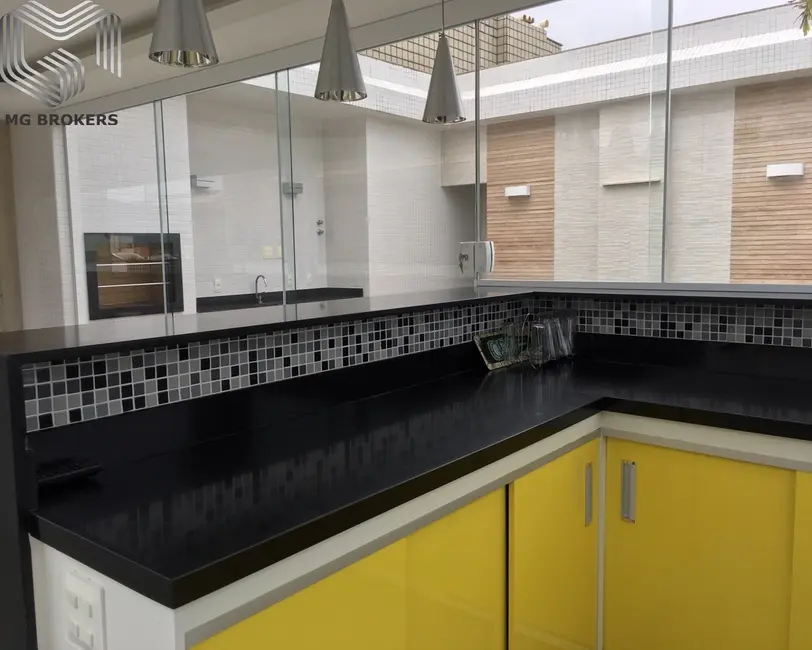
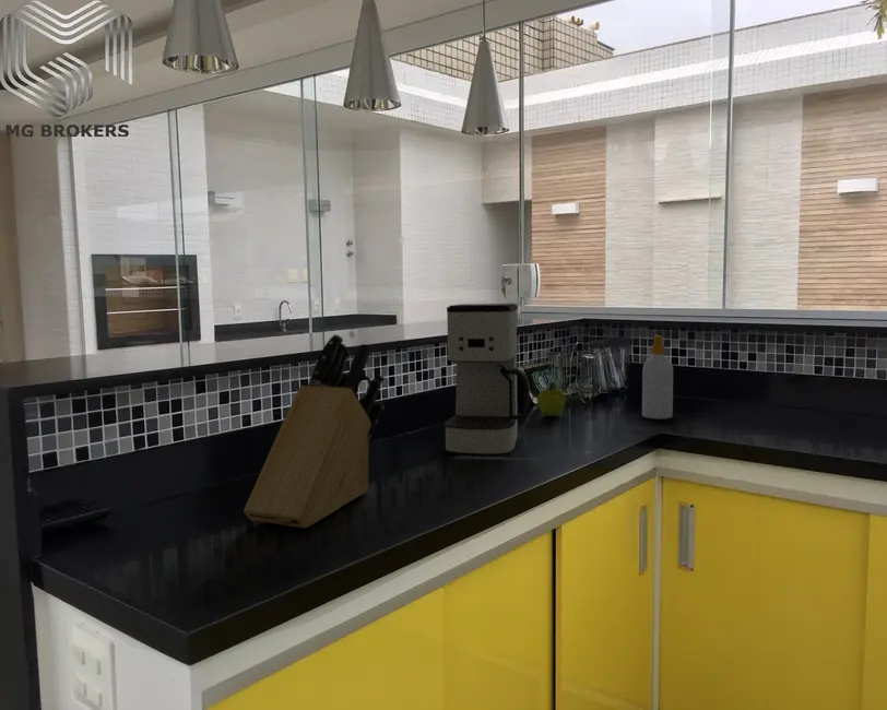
+ coffee maker [444,303,531,457]
+ knife block [243,333,386,529]
+ soap bottle [641,334,674,421]
+ fruit [536,380,566,418]
